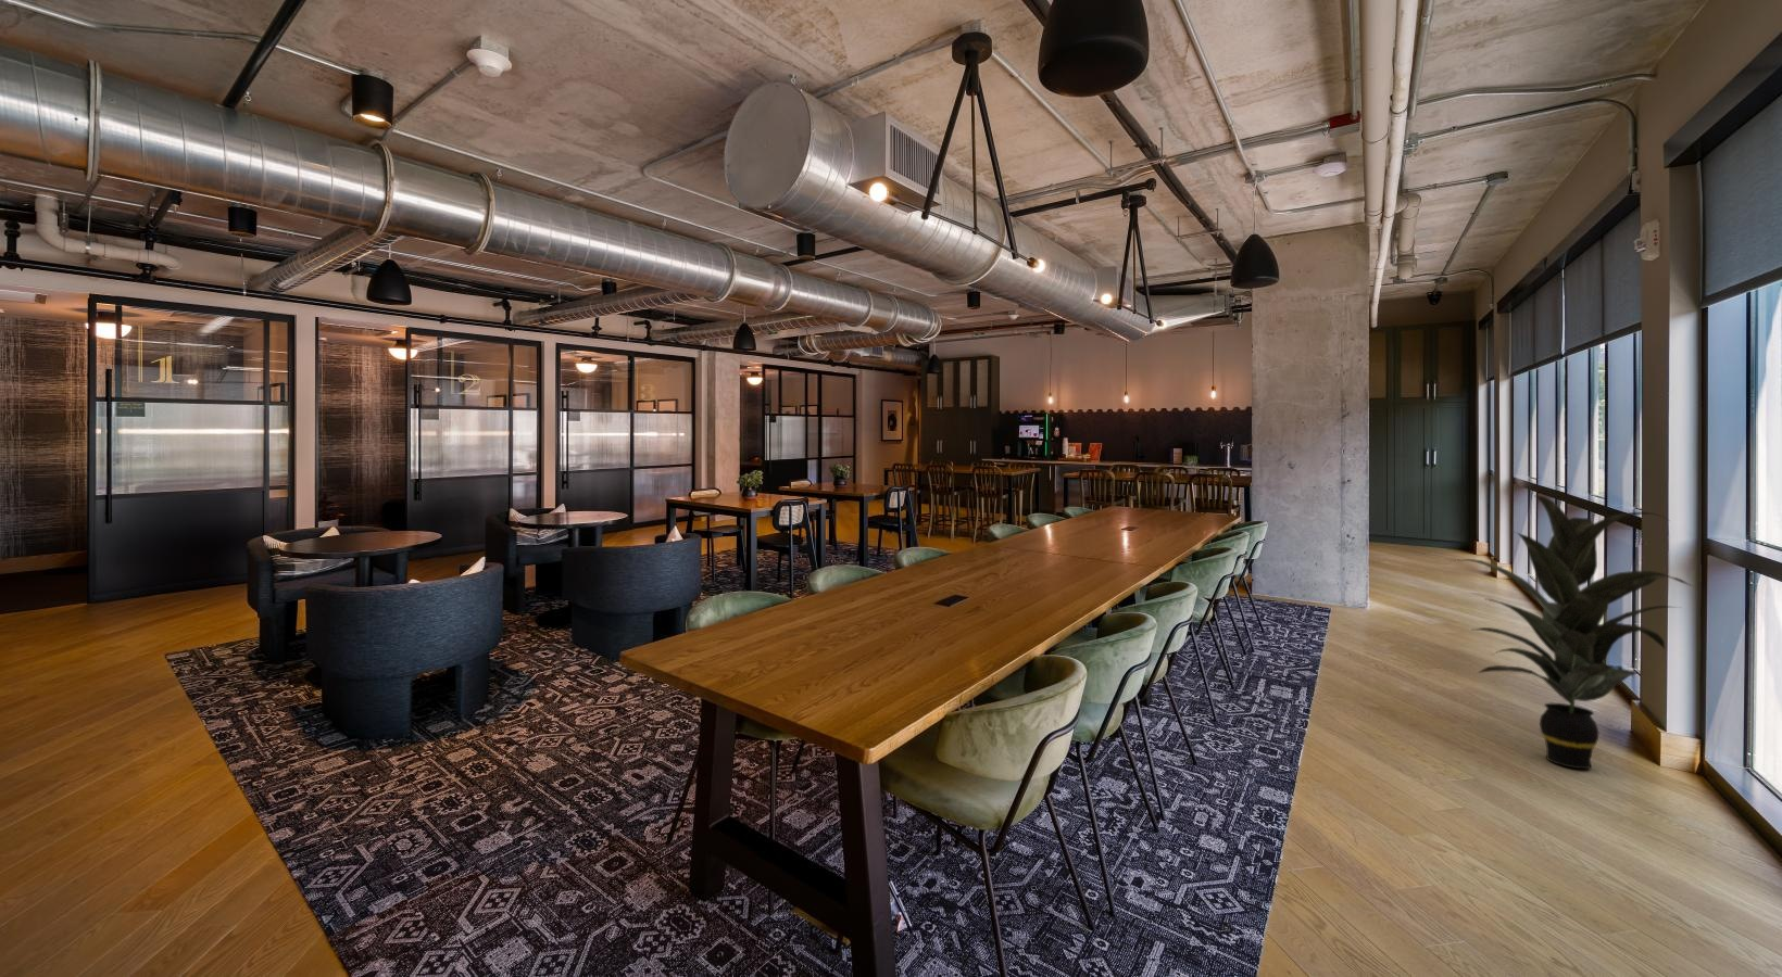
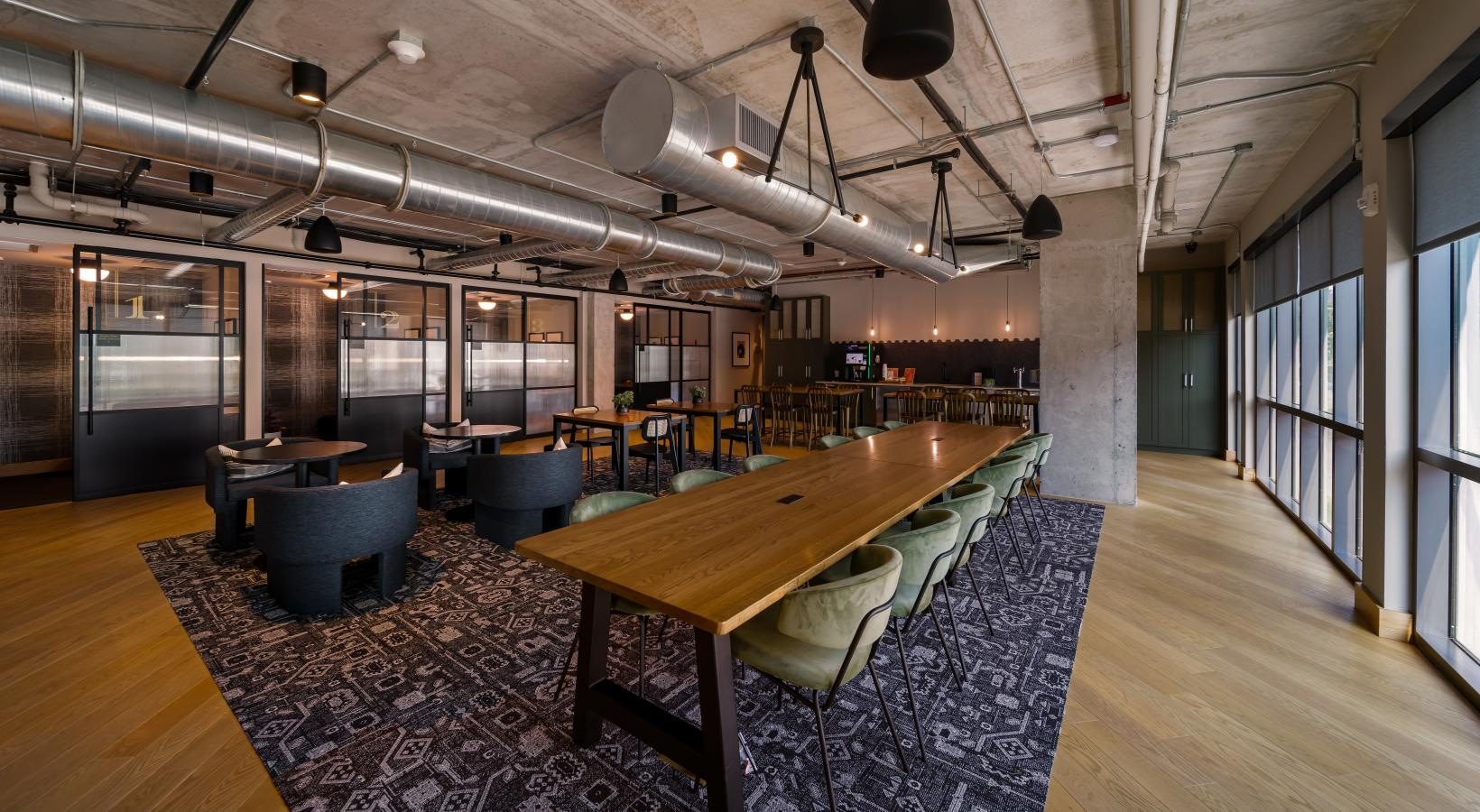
- indoor plant [1450,495,1694,770]
